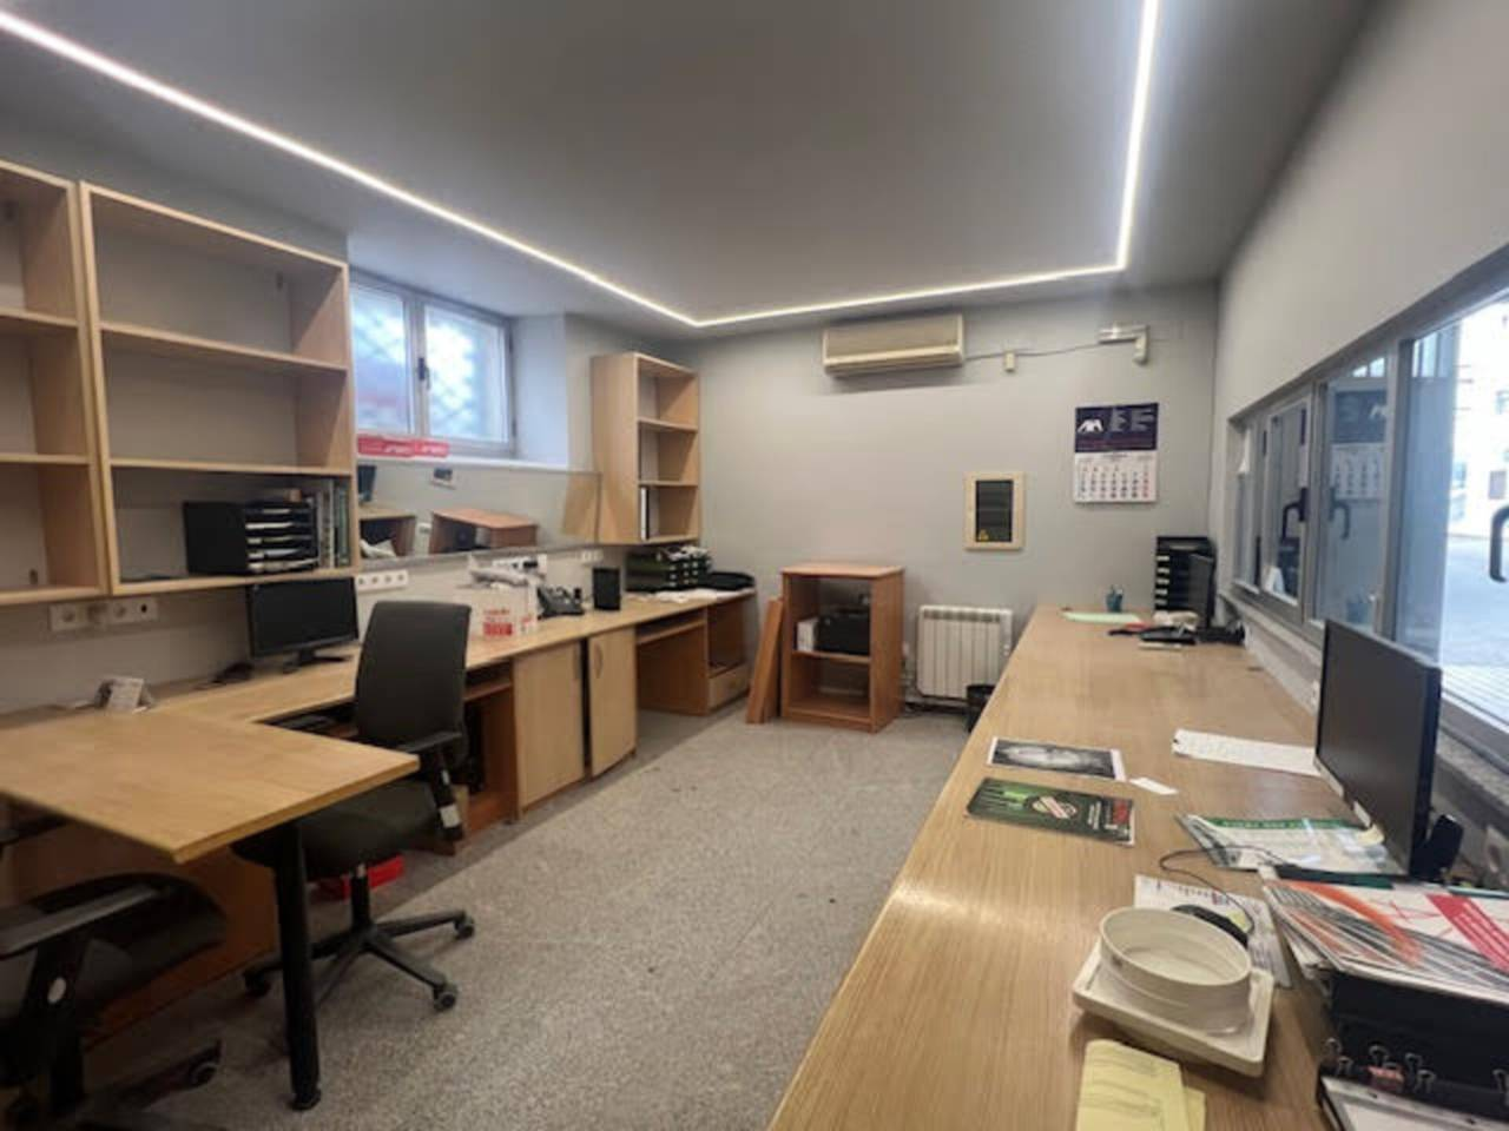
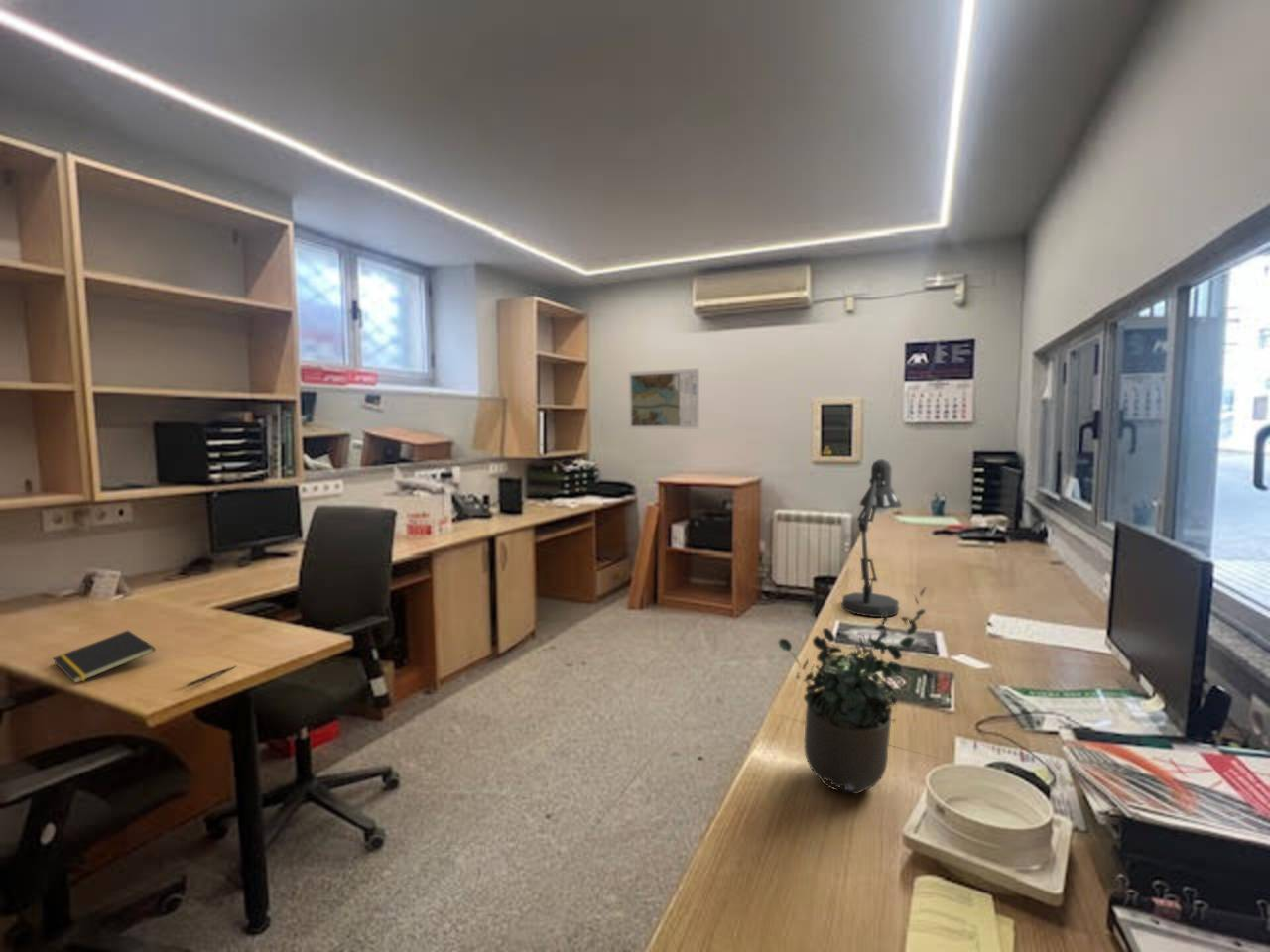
+ desk lamp [840,458,903,618]
+ notepad [52,630,157,684]
+ map [627,367,700,430]
+ pen [186,665,236,687]
+ potted plant [778,586,928,796]
